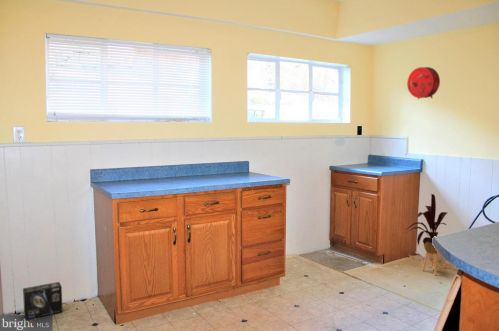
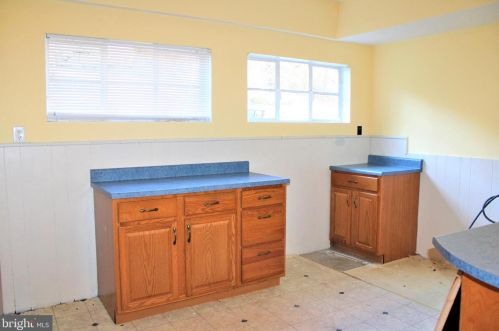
- drum [406,66,441,100]
- box [22,281,63,321]
- house plant [405,193,448,276]
